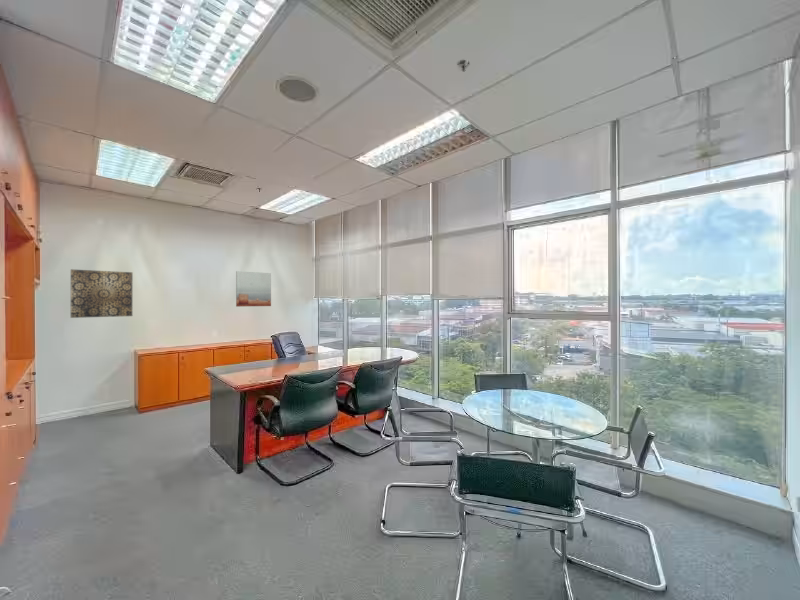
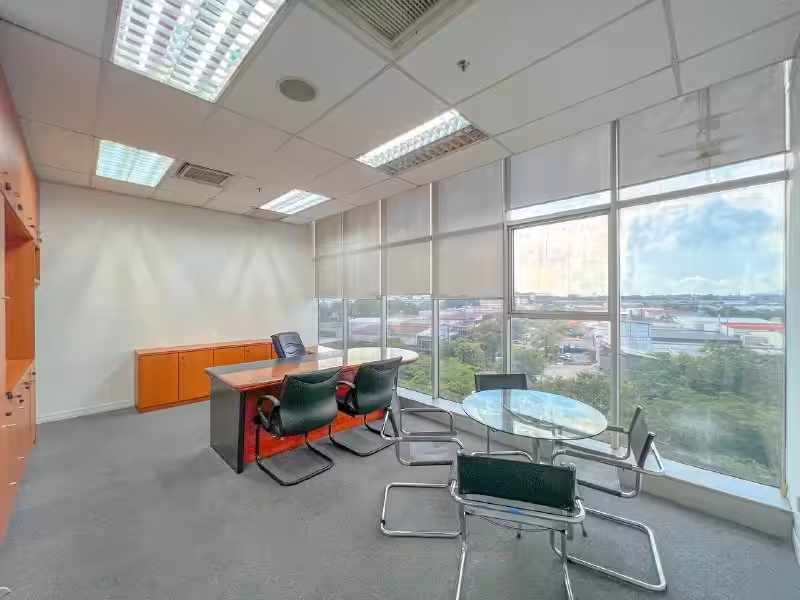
- wall art [70,268,133,319]
- wall art [235,270,272,308]
